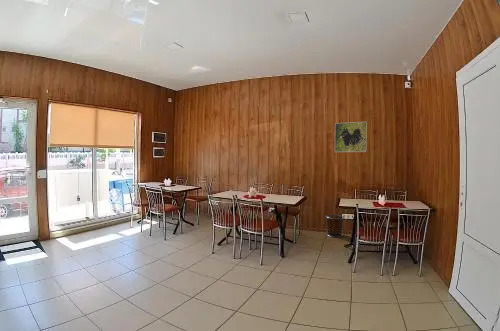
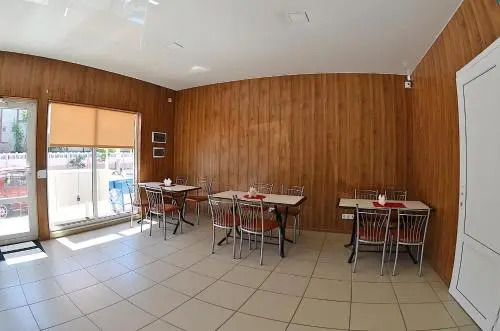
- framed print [334,121,368,153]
- waste bin [325,214,345,239]
